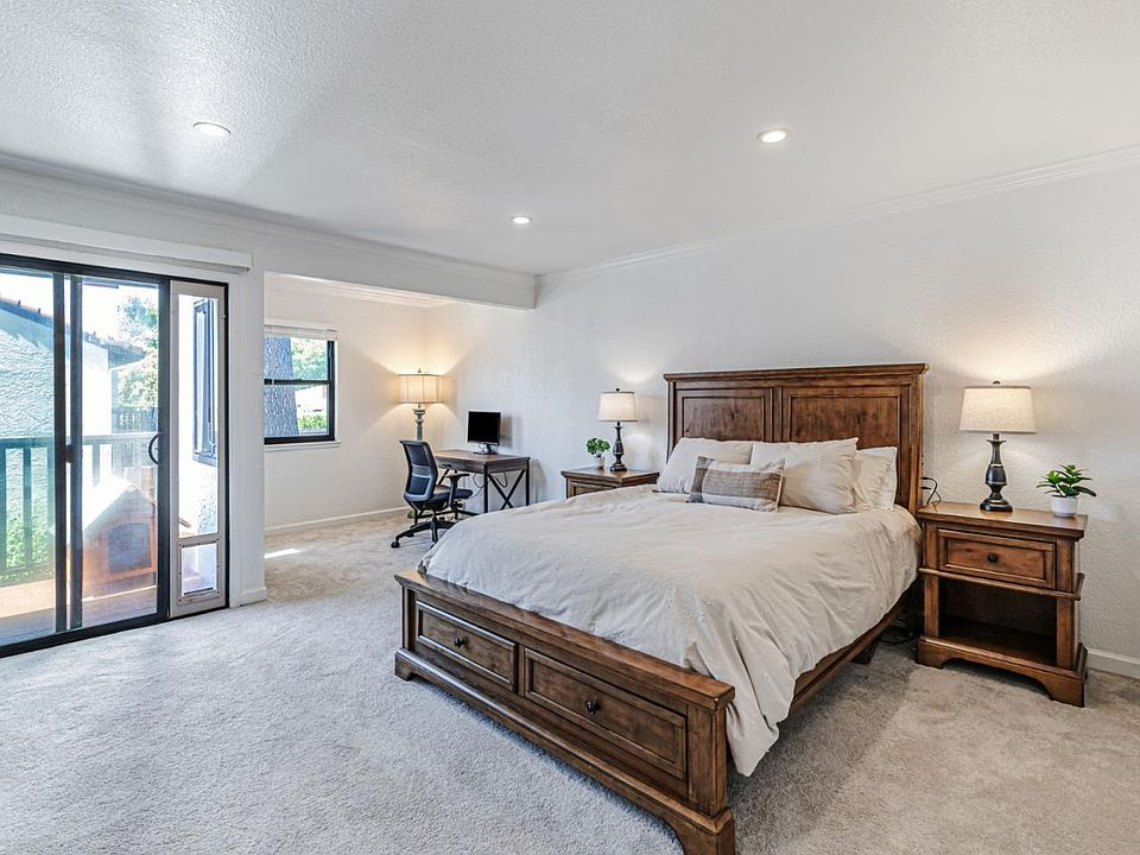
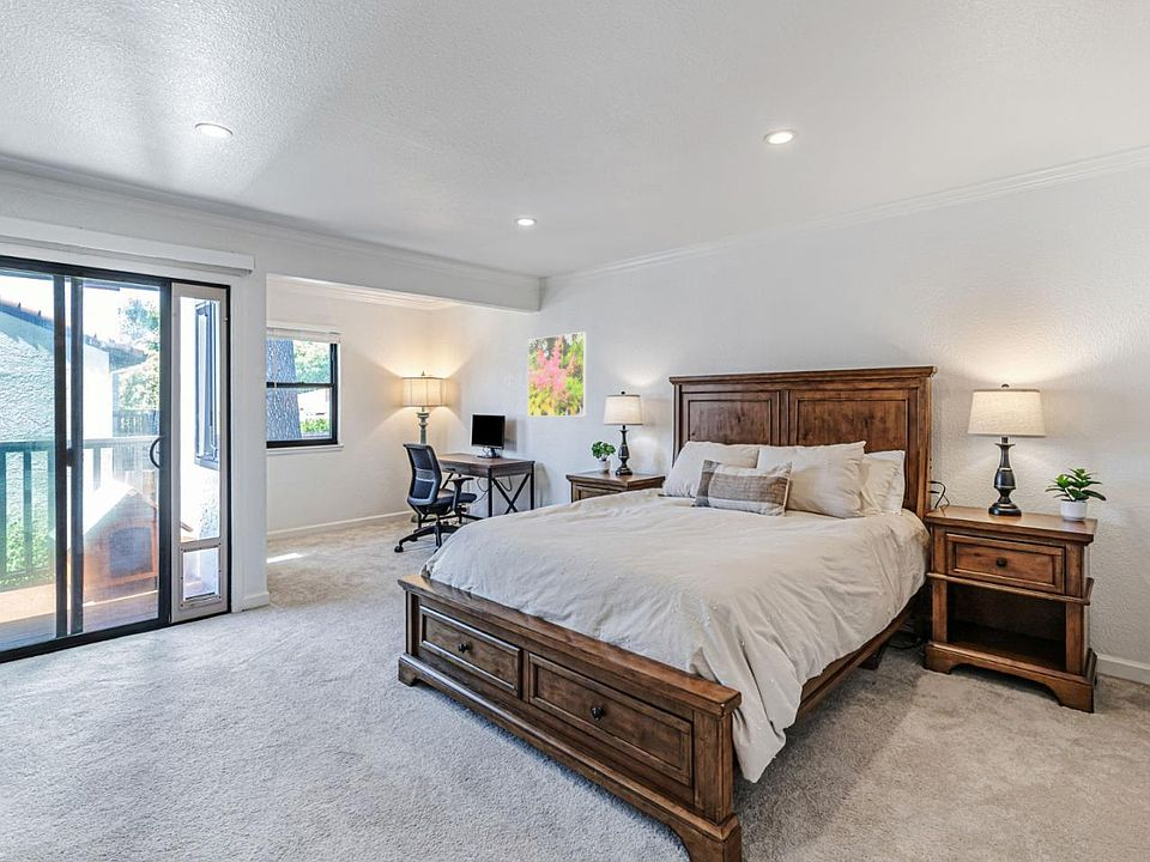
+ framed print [527,330,587,418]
